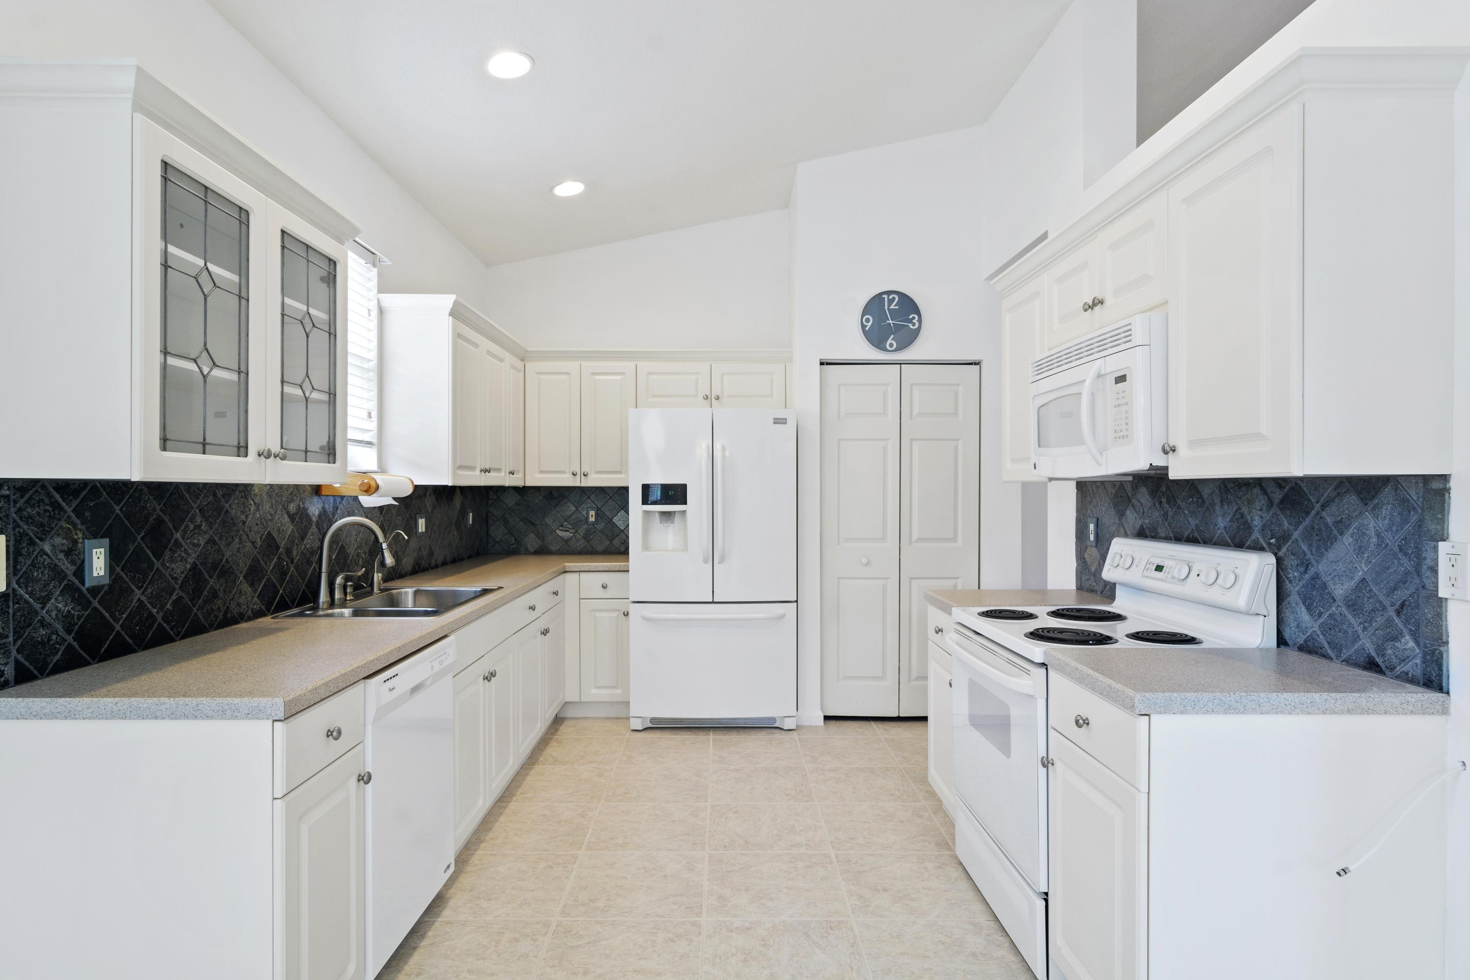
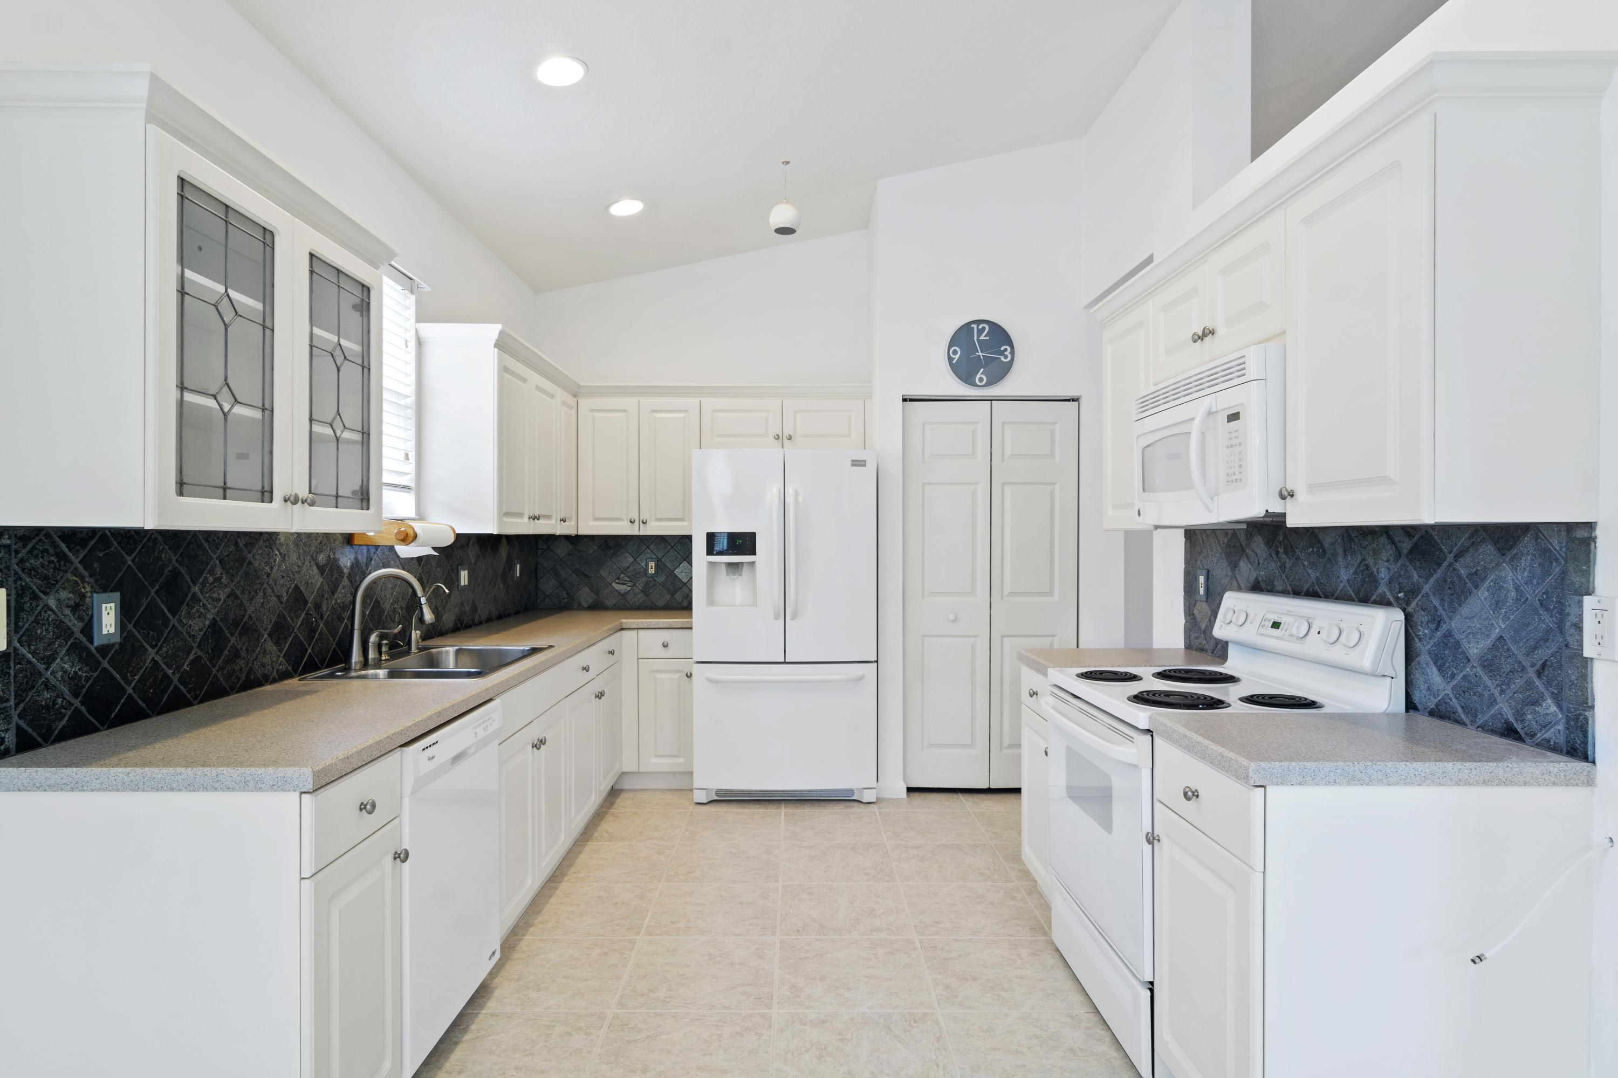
+ pendant light [769,159,802,236]
